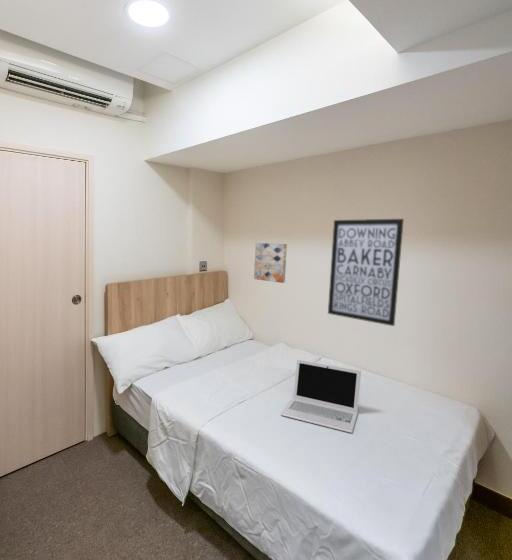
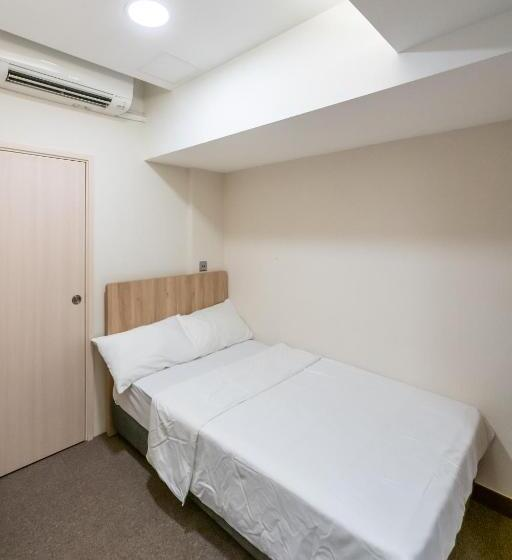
- wall art [327,218,405,327]
- wall art [253,242,288,284]
- laptop [280,358,362,434]
